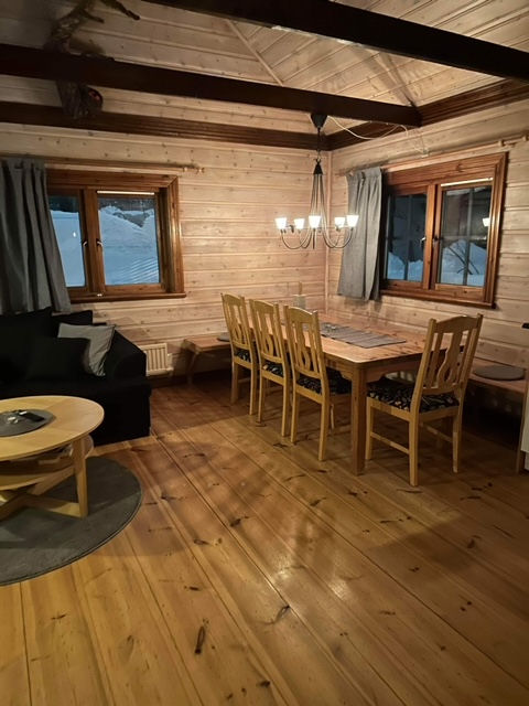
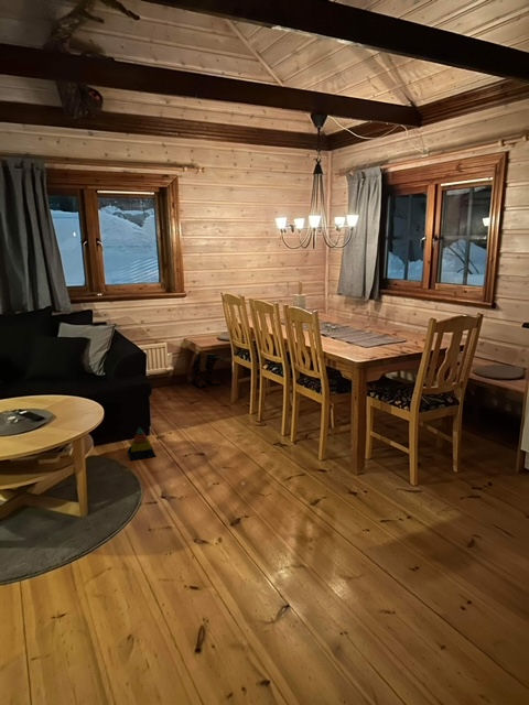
+ boots [188,354,226,389]
+ stacking toy [127,426,158,462]
